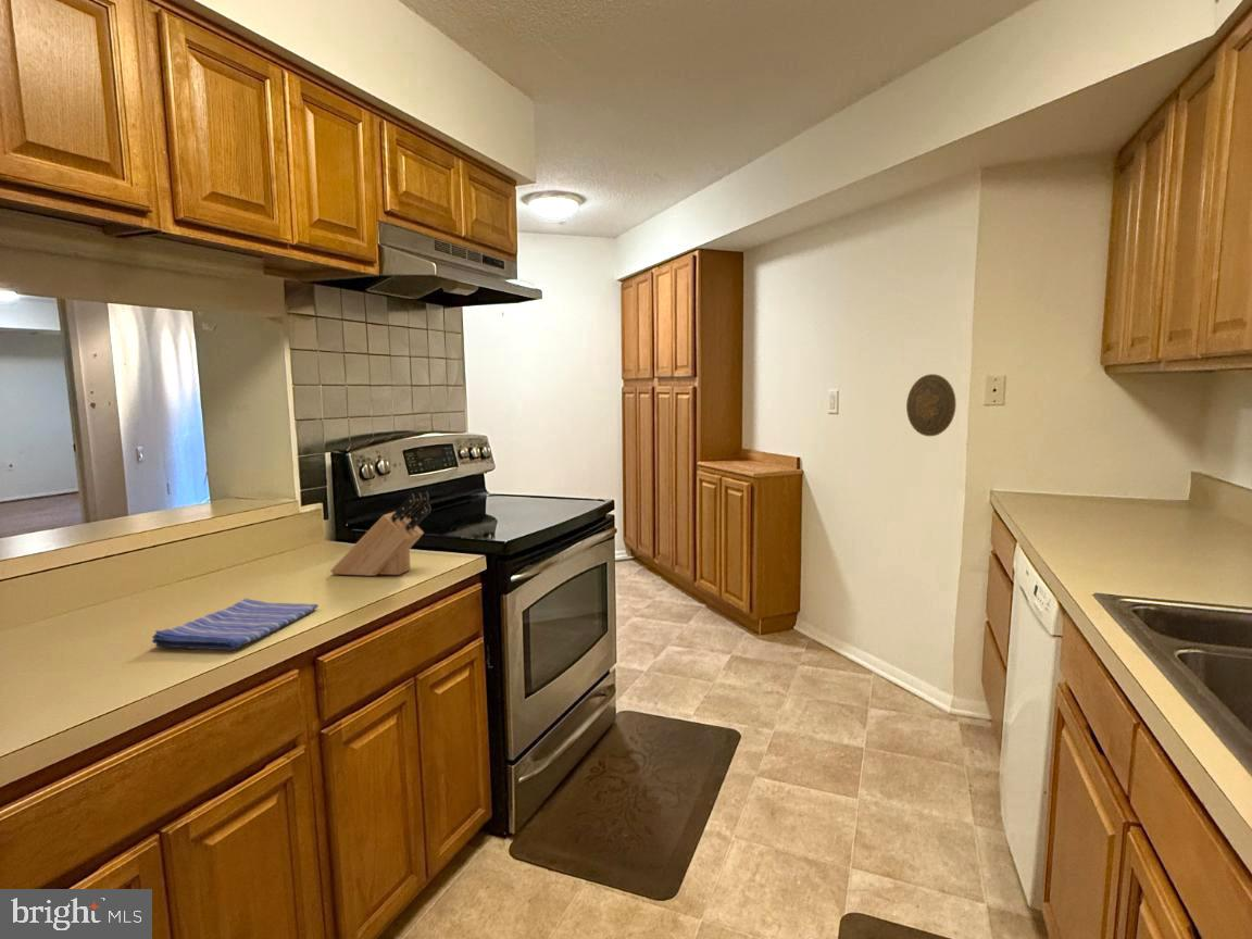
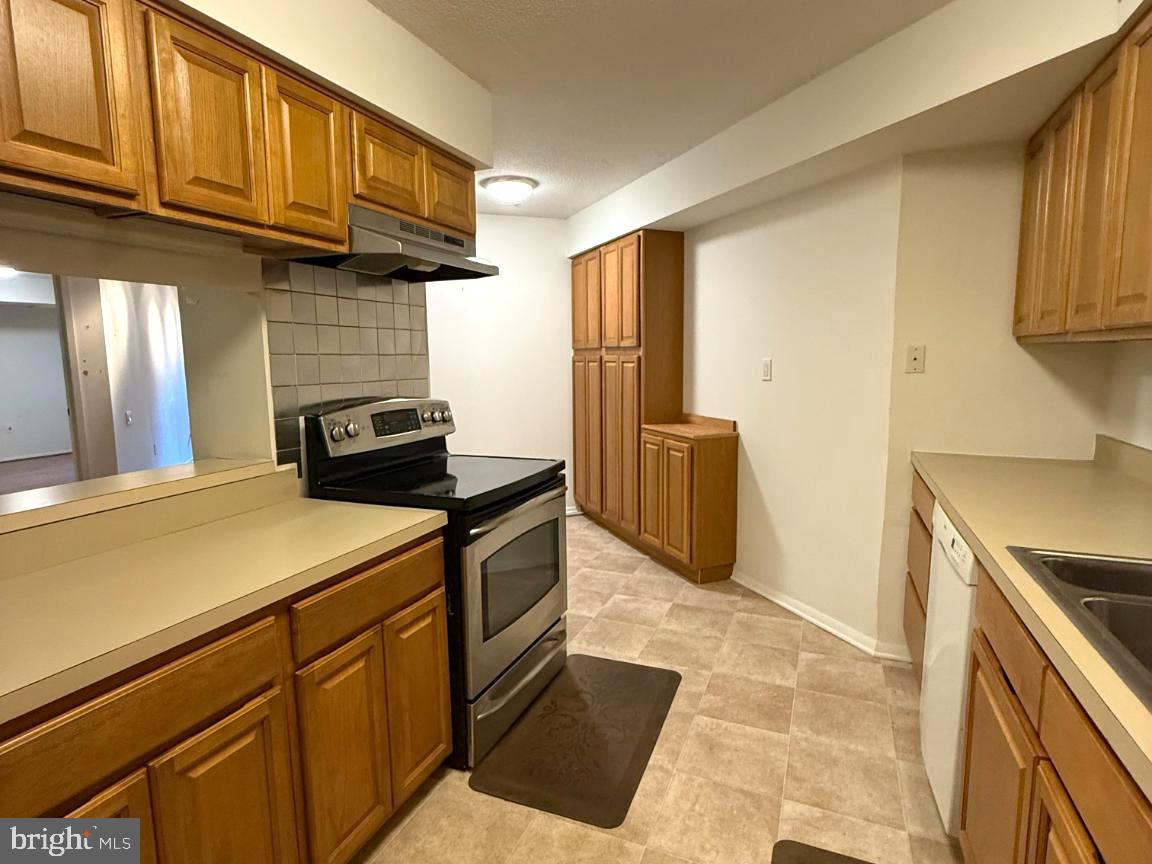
- decorative plate [905,373,957,437]
- dish towel [151,598,320,651]
- knife block [329,491,433,577]
